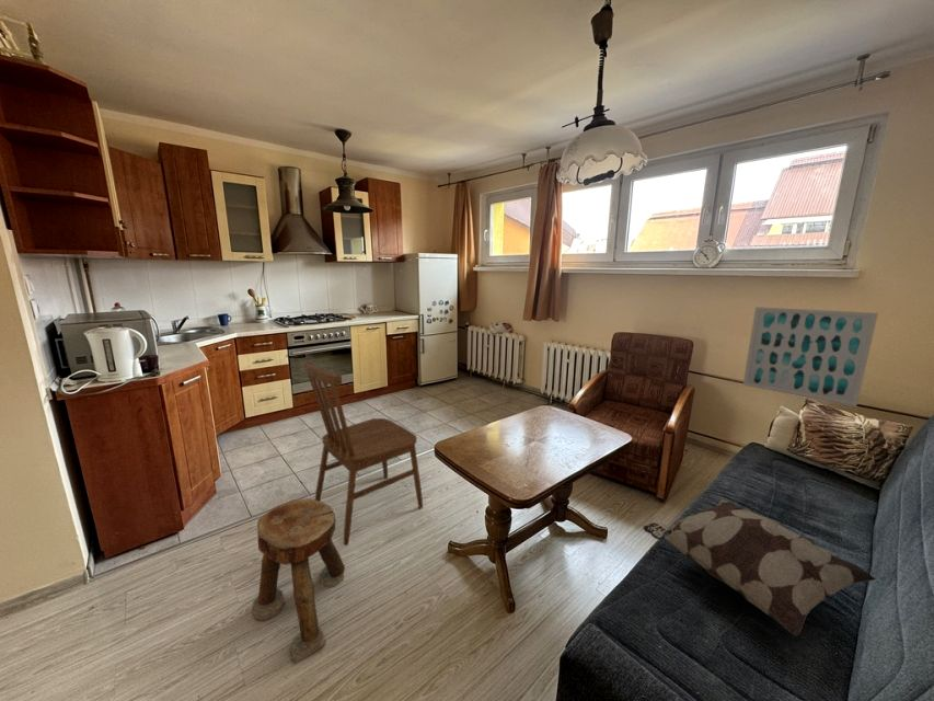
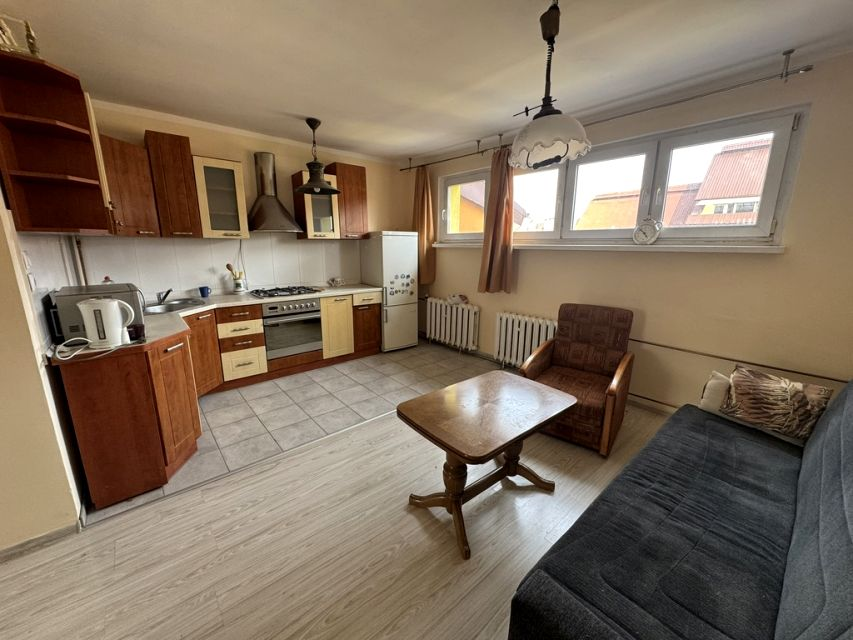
- dining chair [302,359,424,547]
- wall art [741,306,879,407]
- decorative pillow [643,497,877,636]
- stool [251,498,346,665]
